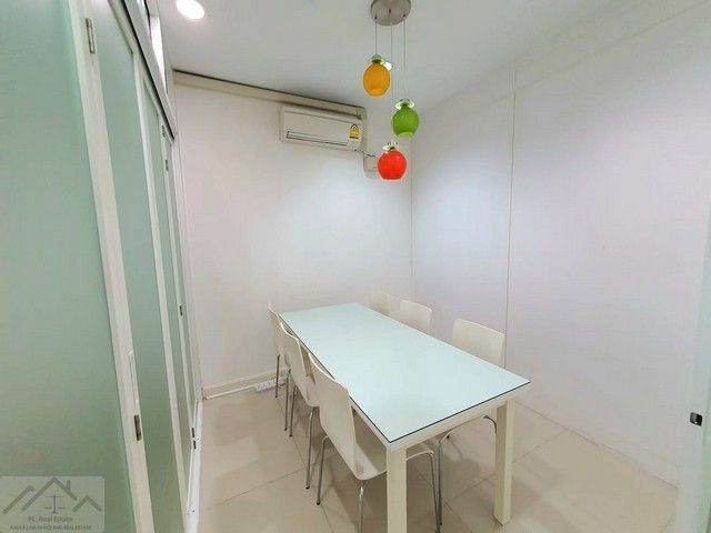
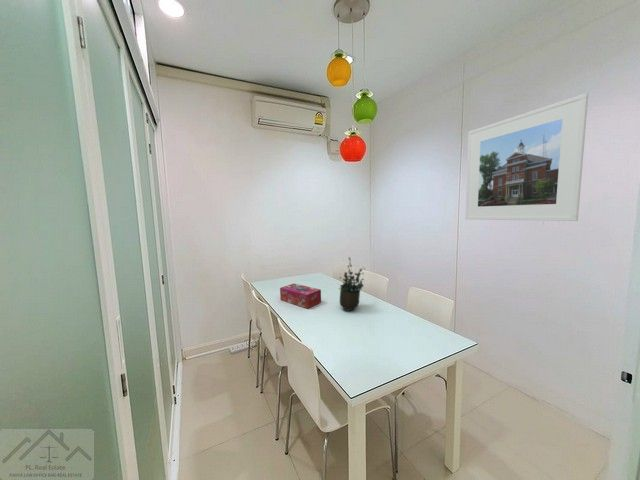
+ tissue box [279,283,322,309]
+ potted plant [338,257,366,312]
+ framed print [464,92,589,222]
